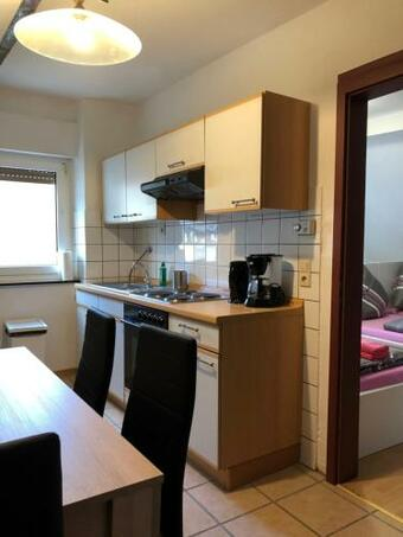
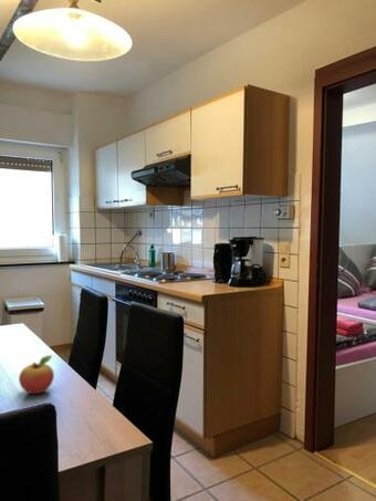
+ fruit [18,354,55,395]
